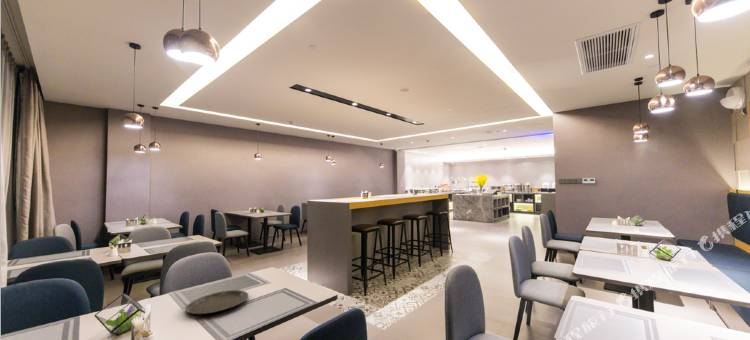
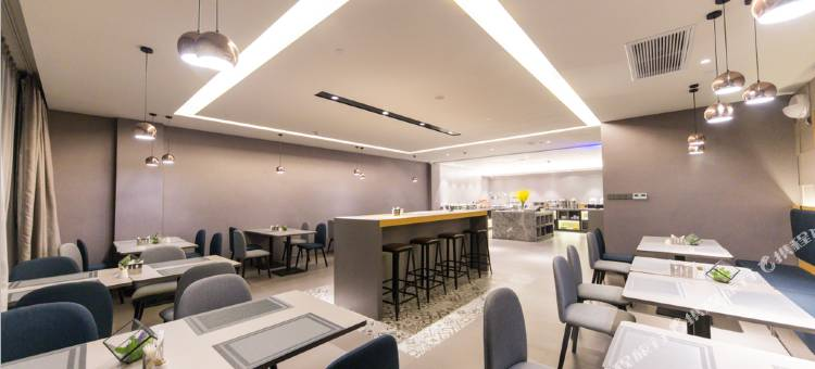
- plate [185,289,249,315]
